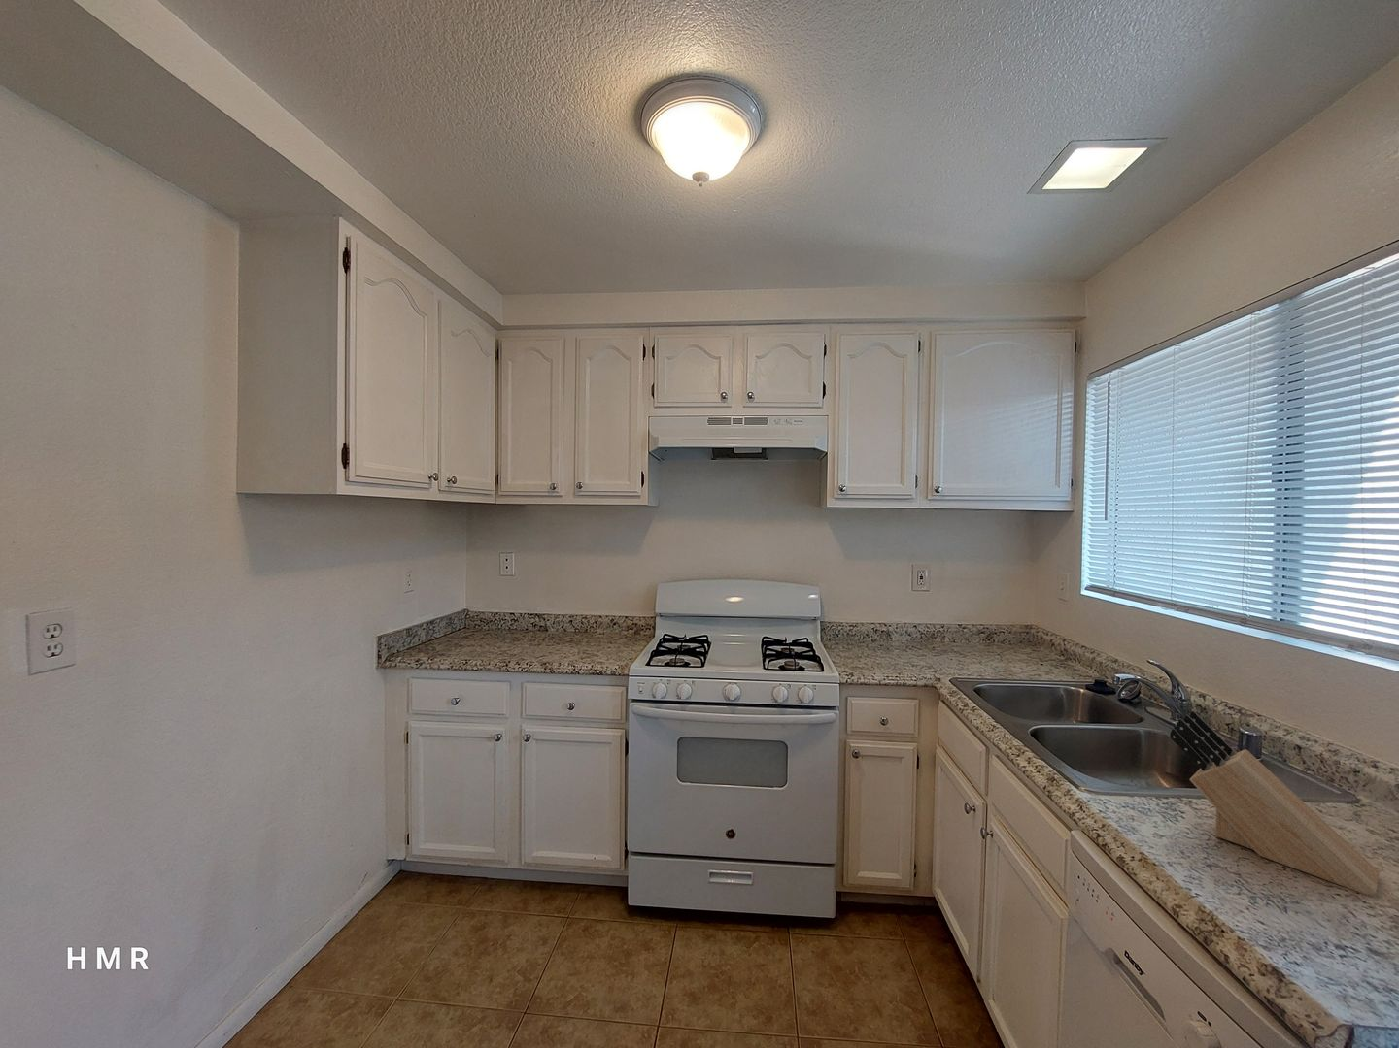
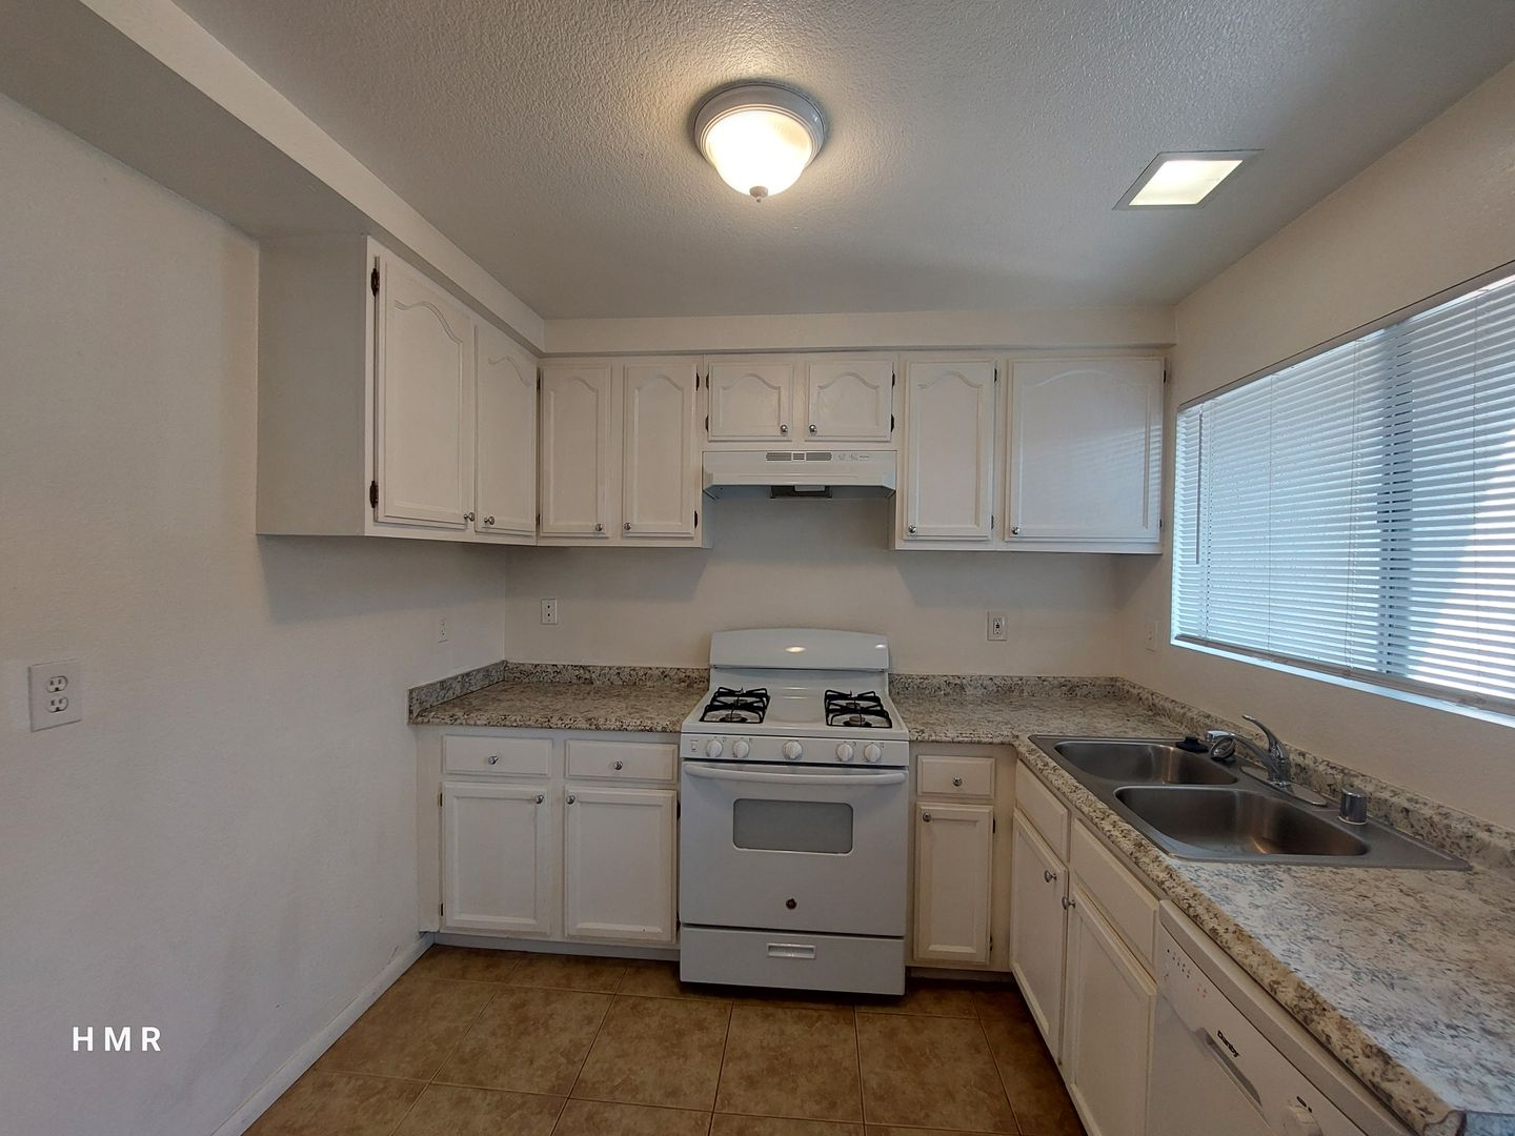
- knife block [1169,710,1380,896]
